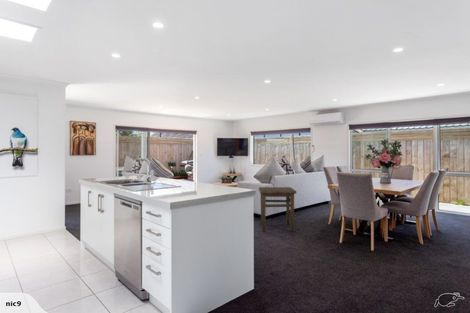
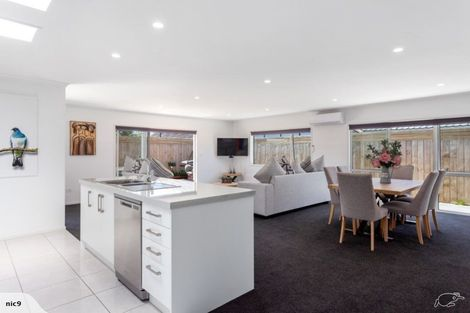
- side table [258,186,297,233]
